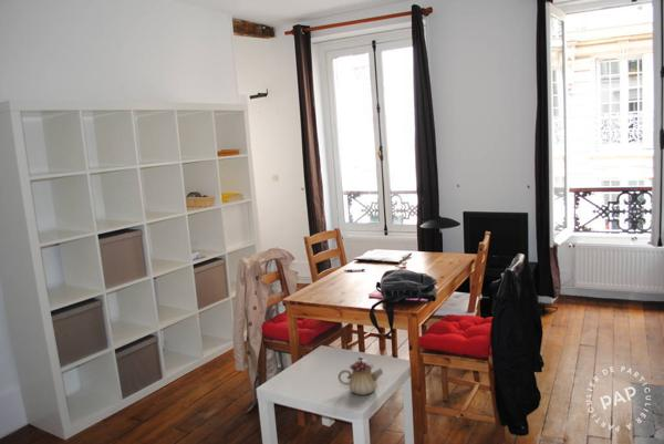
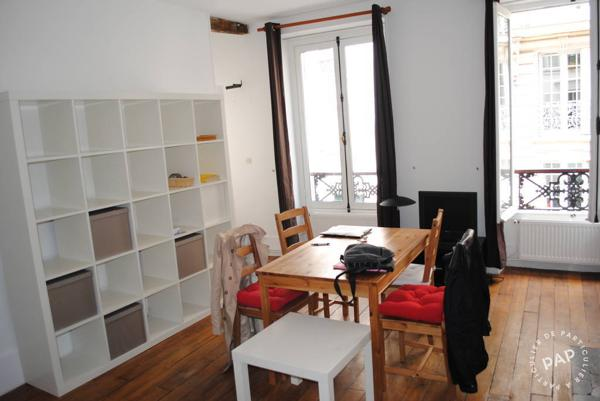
- teapot [338,355,384,396]
